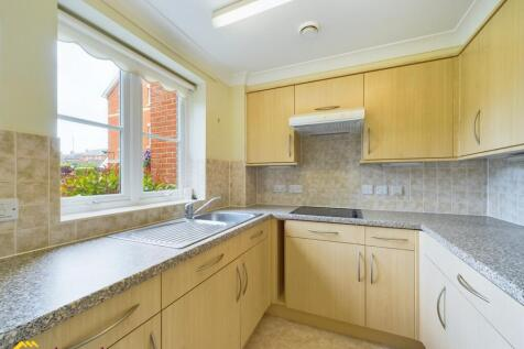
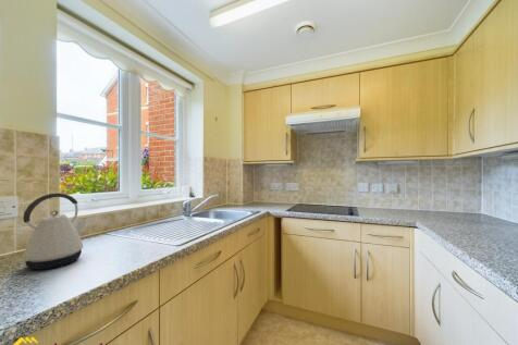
+ kettle [17,193,88,271]
